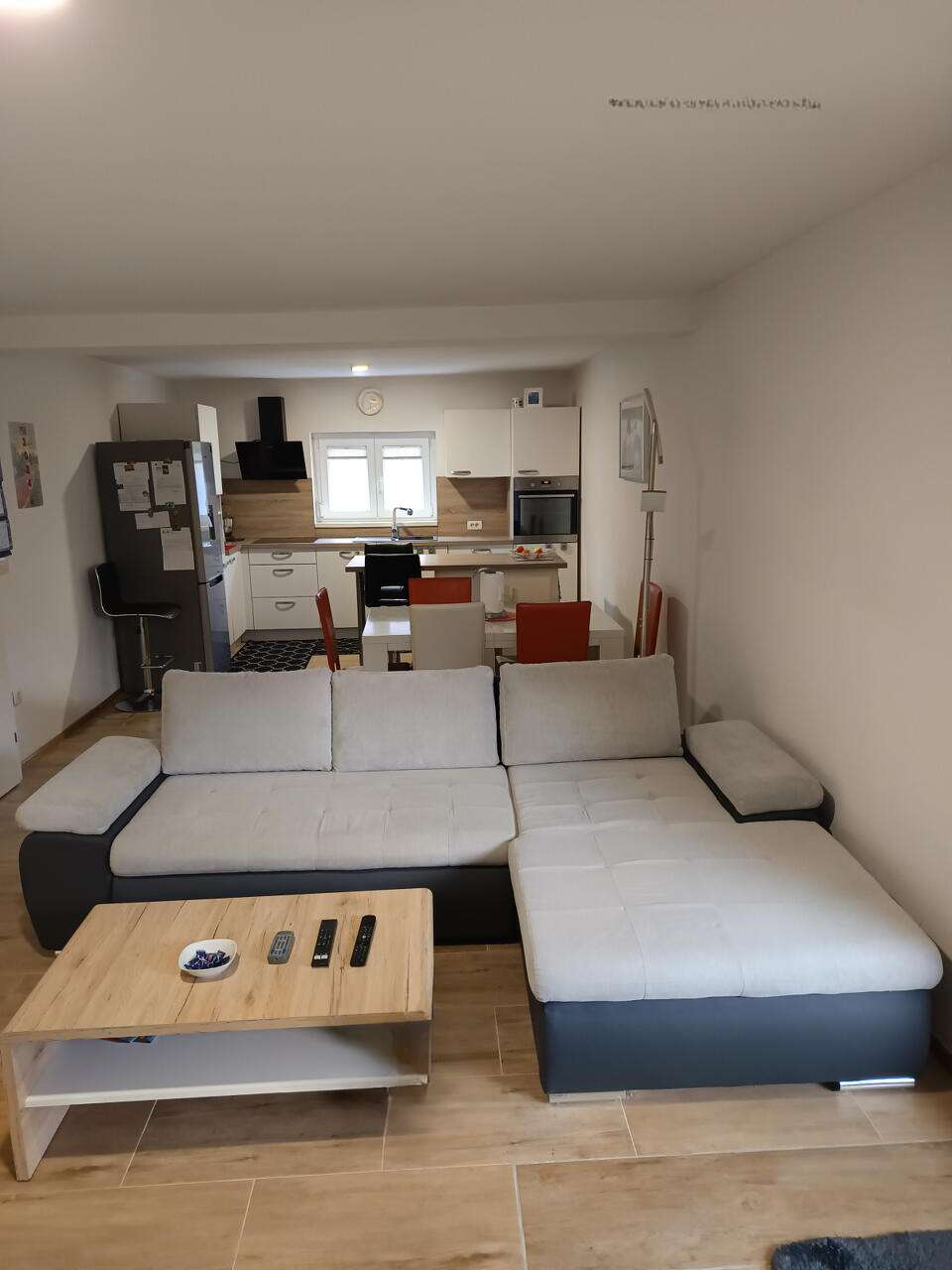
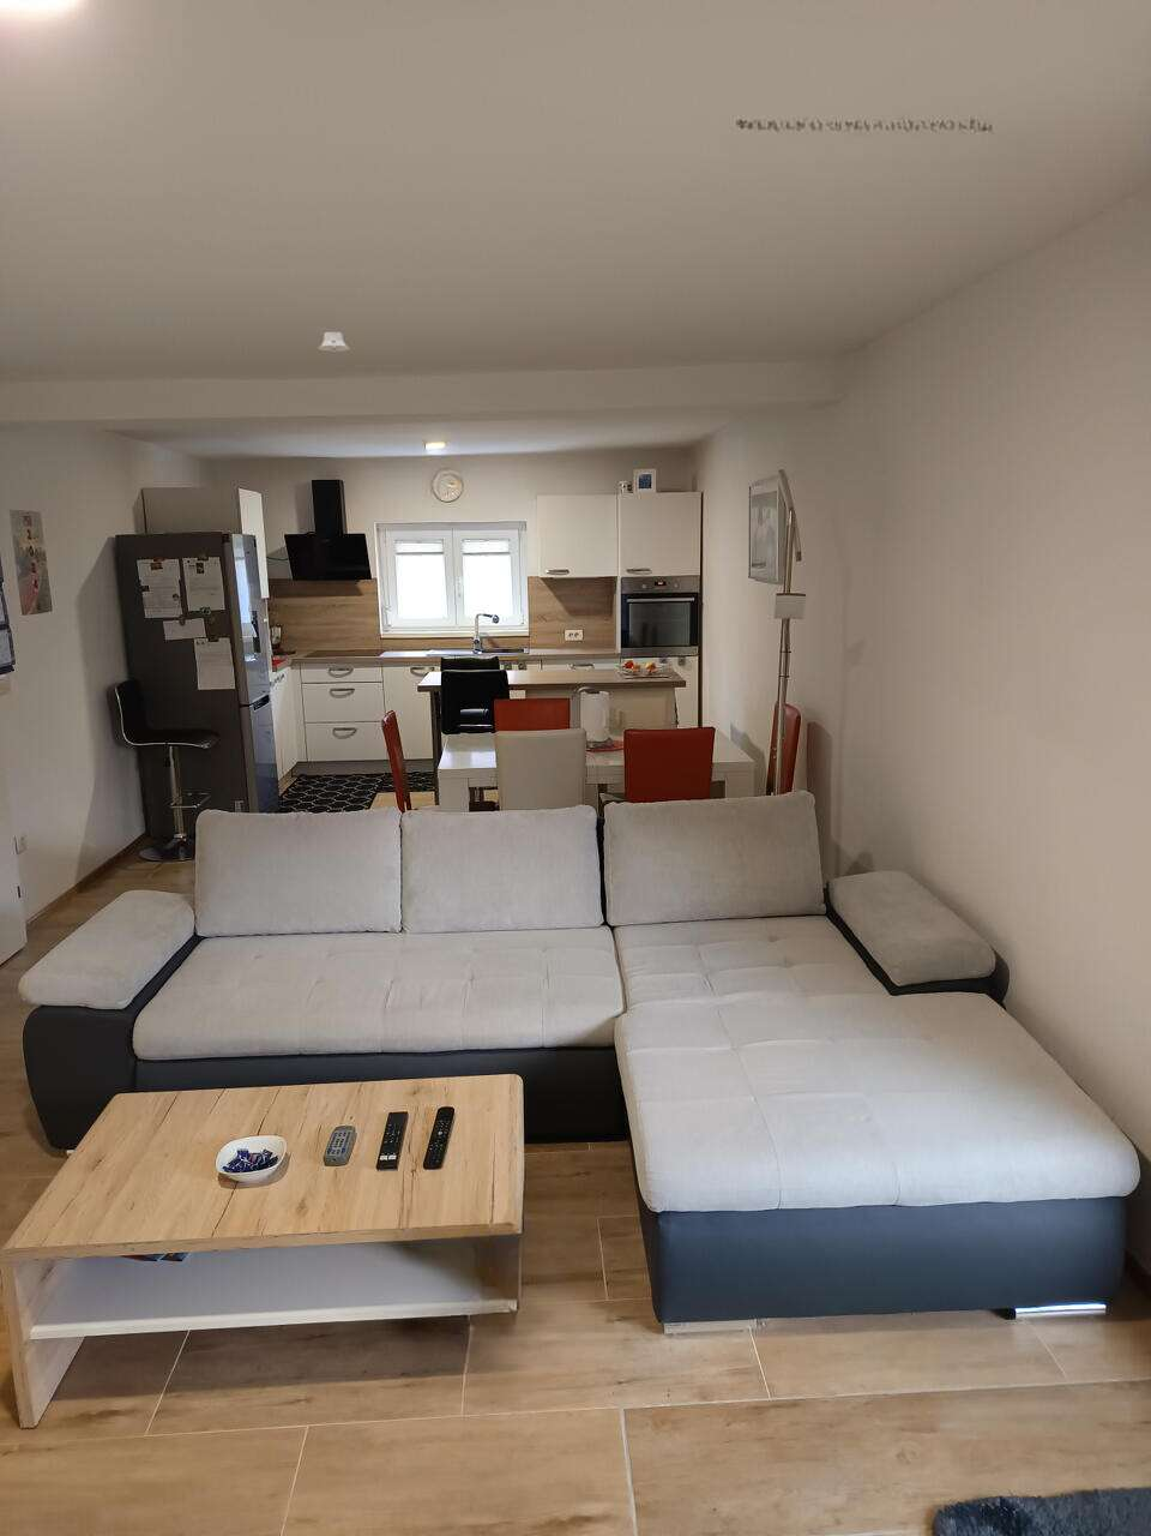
+ recessed light [318,331,351,353]
